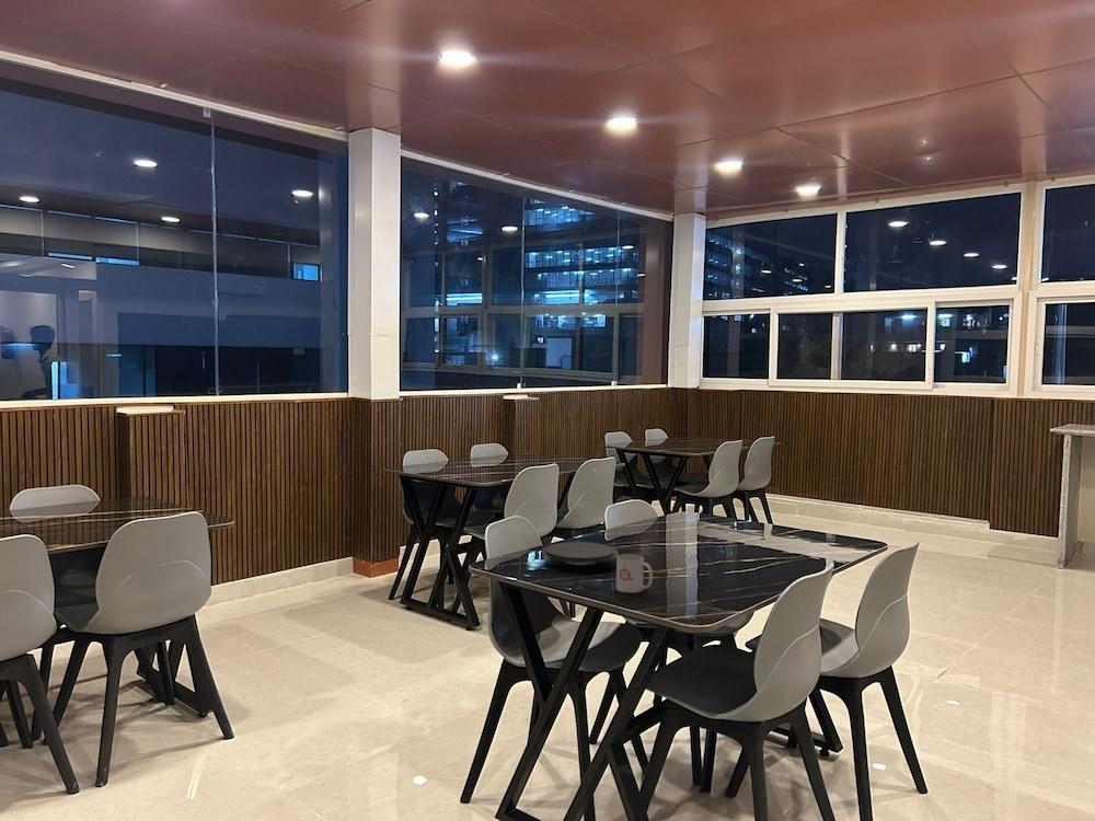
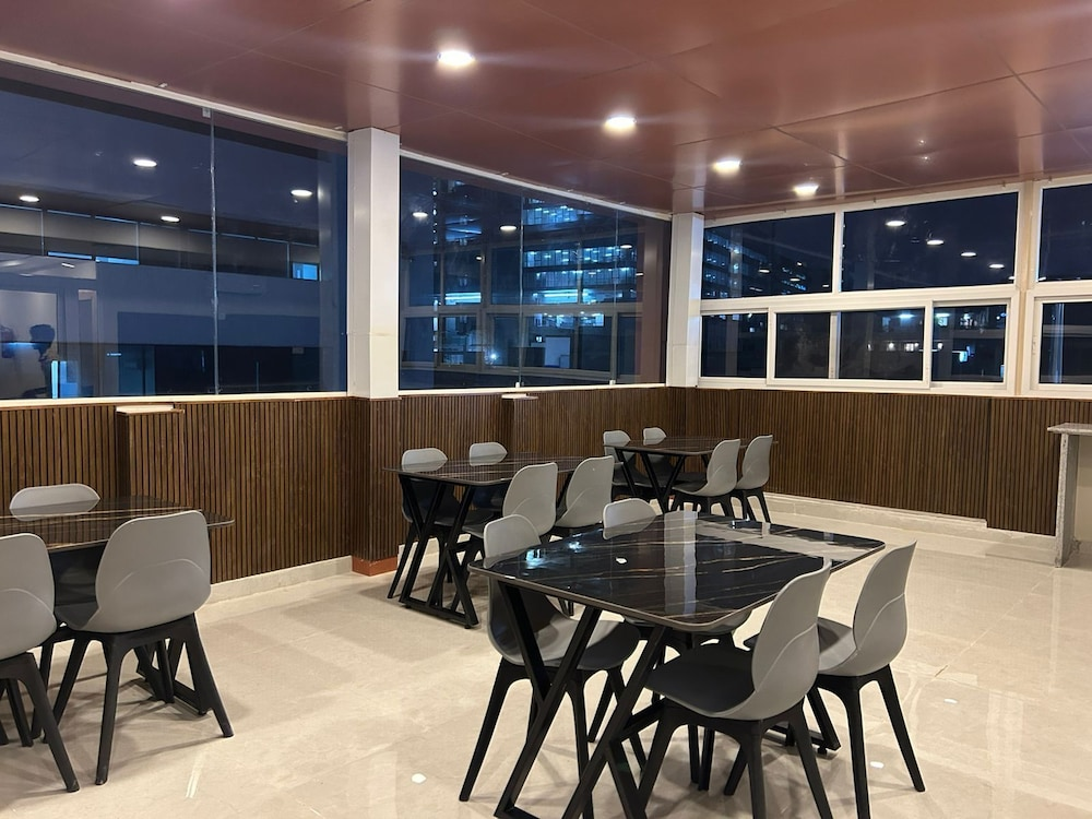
- mug [615,554,654,593]
- plate [541,541,620,566]
